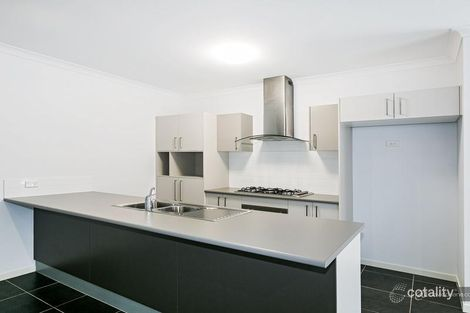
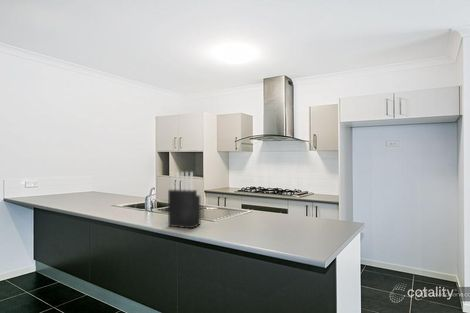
+ knife block [167,171,201,230]
